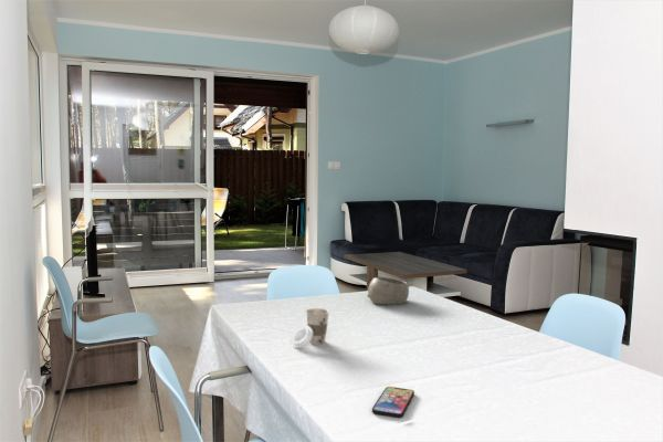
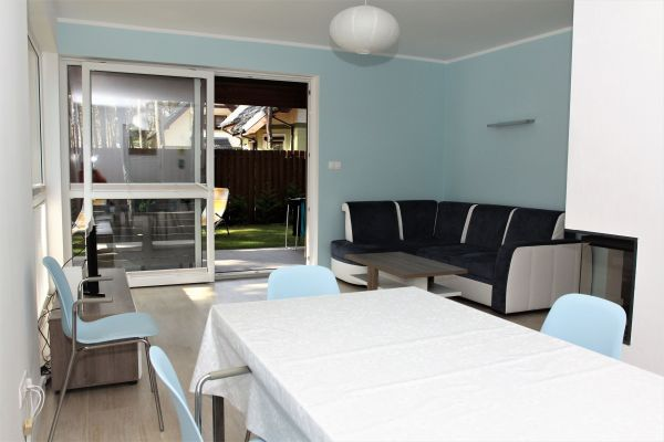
- cup [291,307,332,350]
- bowl [366,276,410,305]
- smartphone [371,386,415,419]
